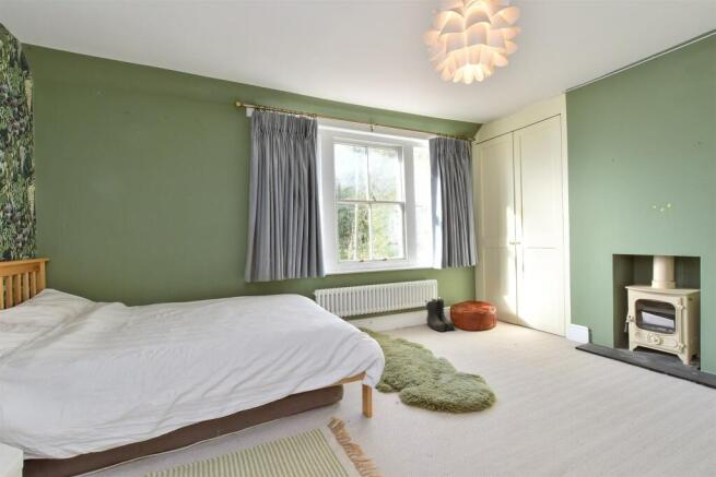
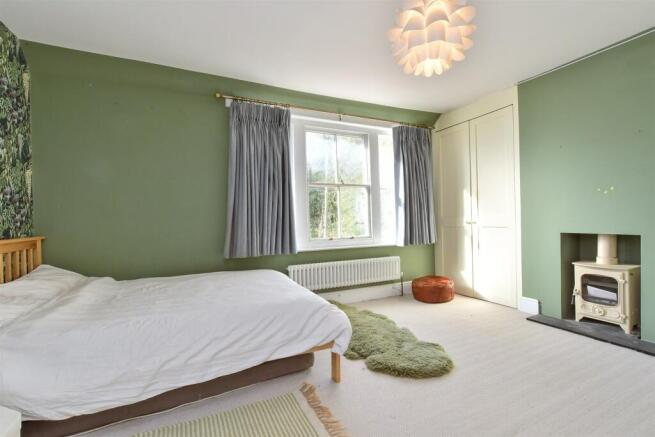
- boots [424,297,456,333]
